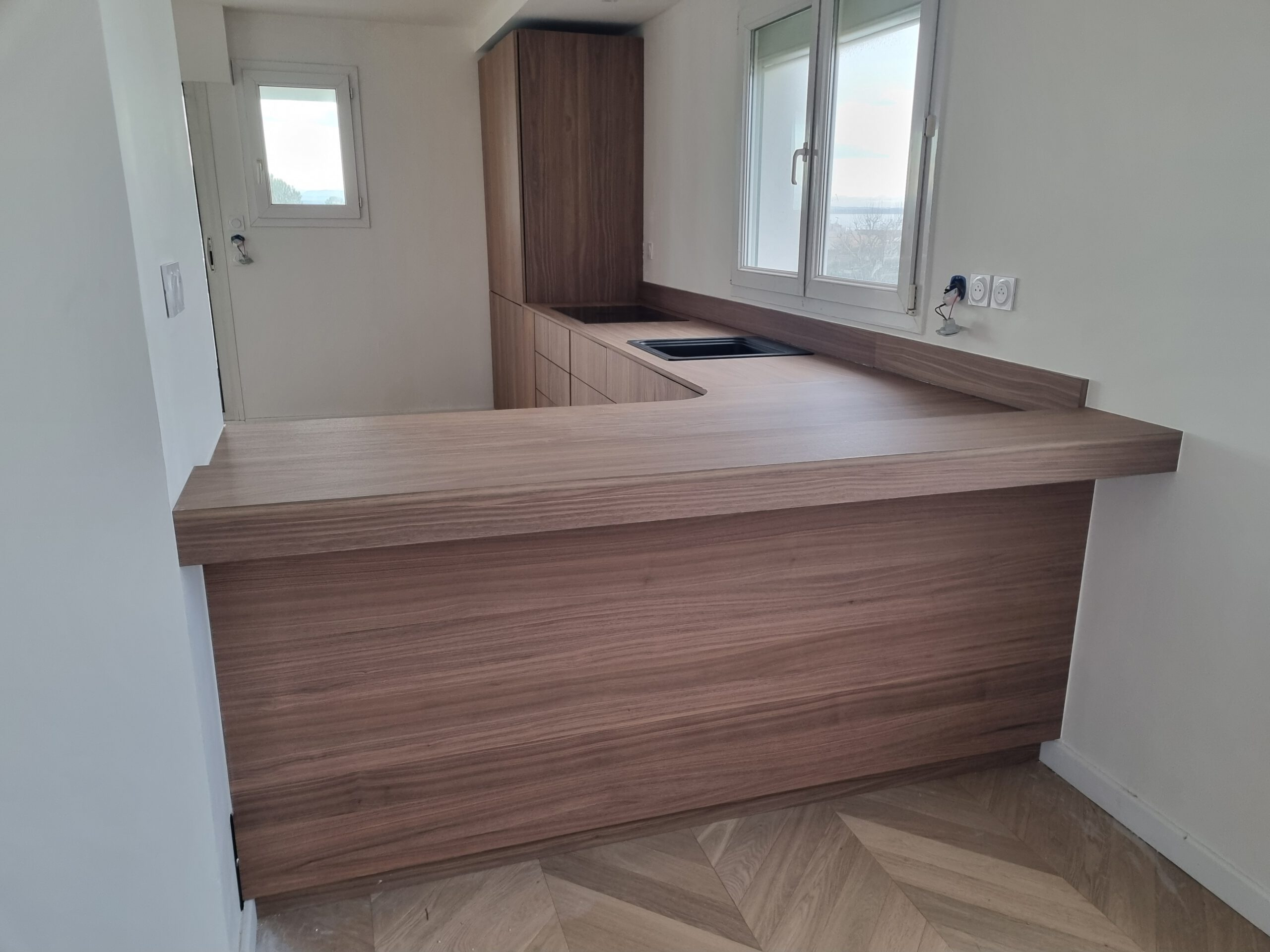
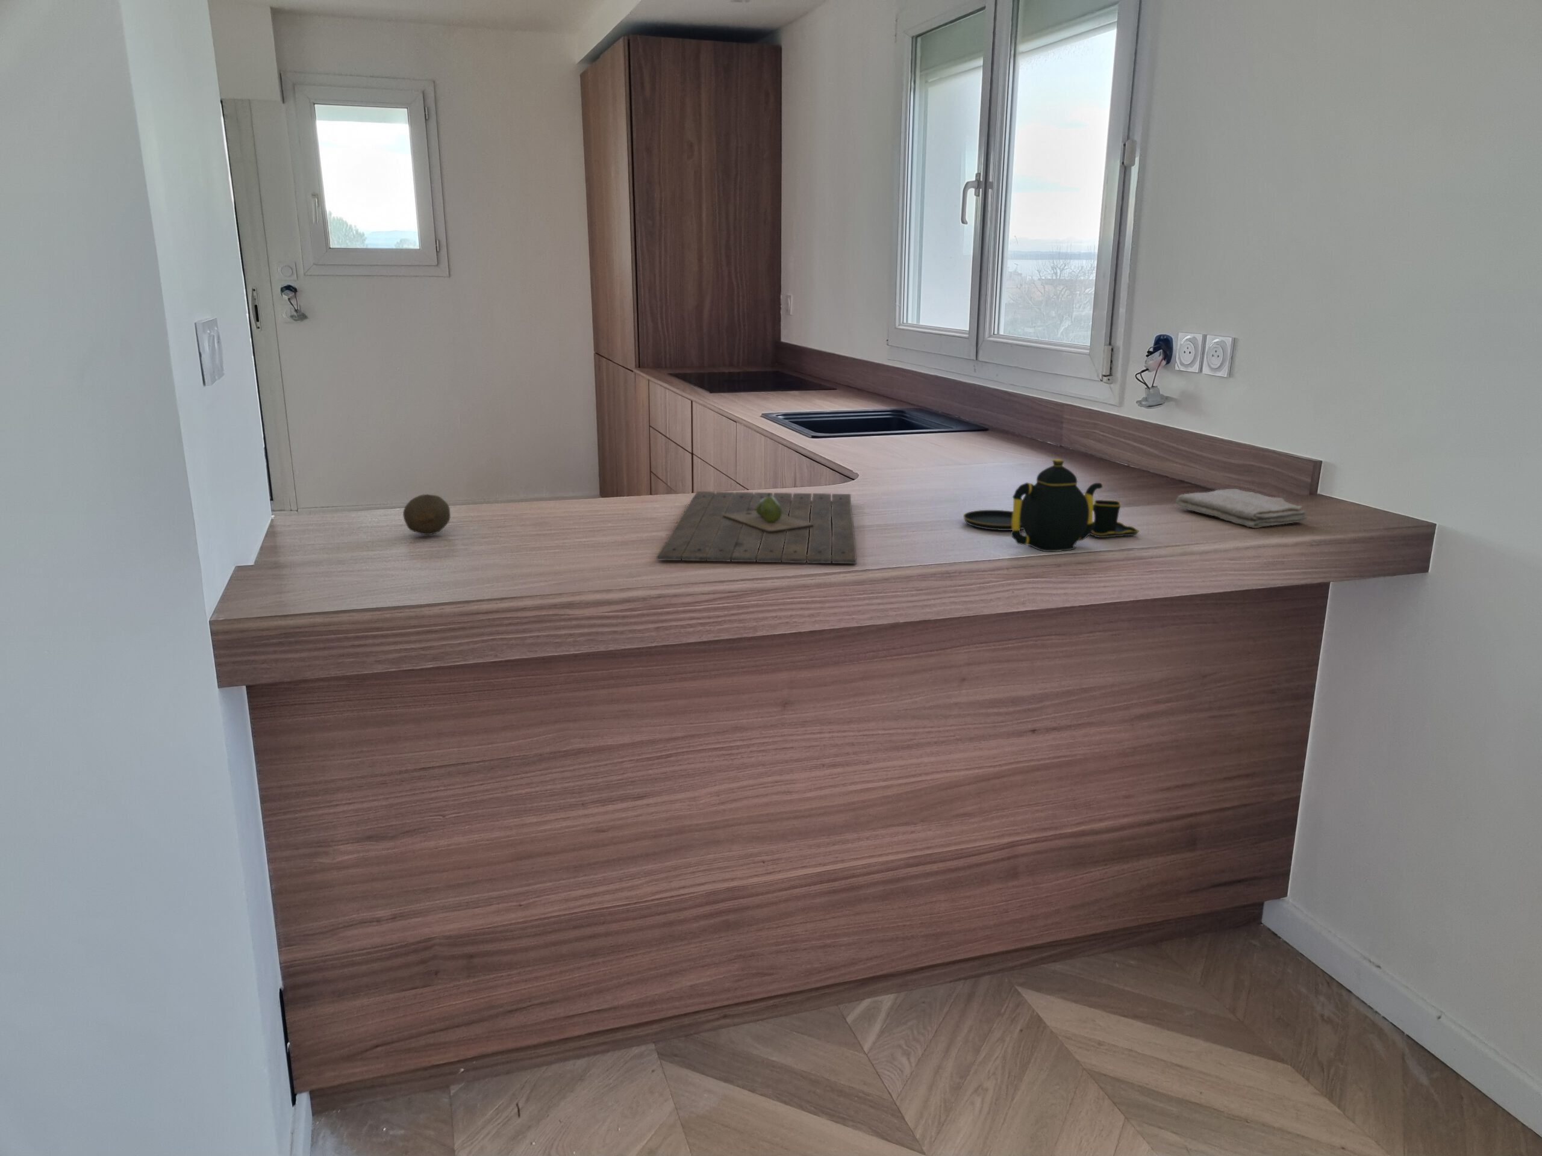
+ fruit [402,494,452,536]
+ cutting board [656,491,857,565]
+ teapot [963,458,1140,552]
+ washcloth [1175,488,1308,528]
